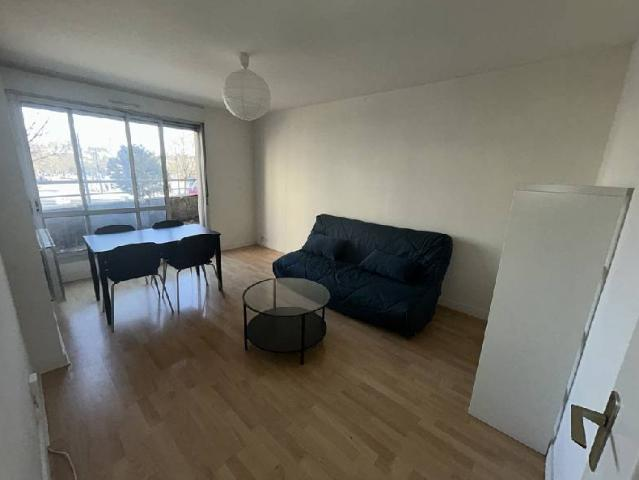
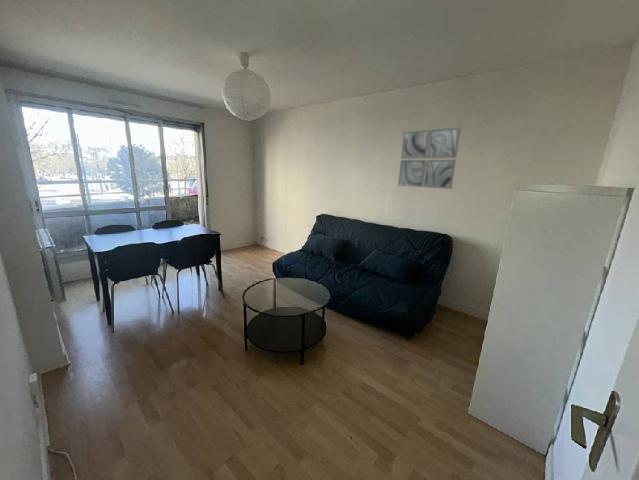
+ wall art [397,126,462,190]
